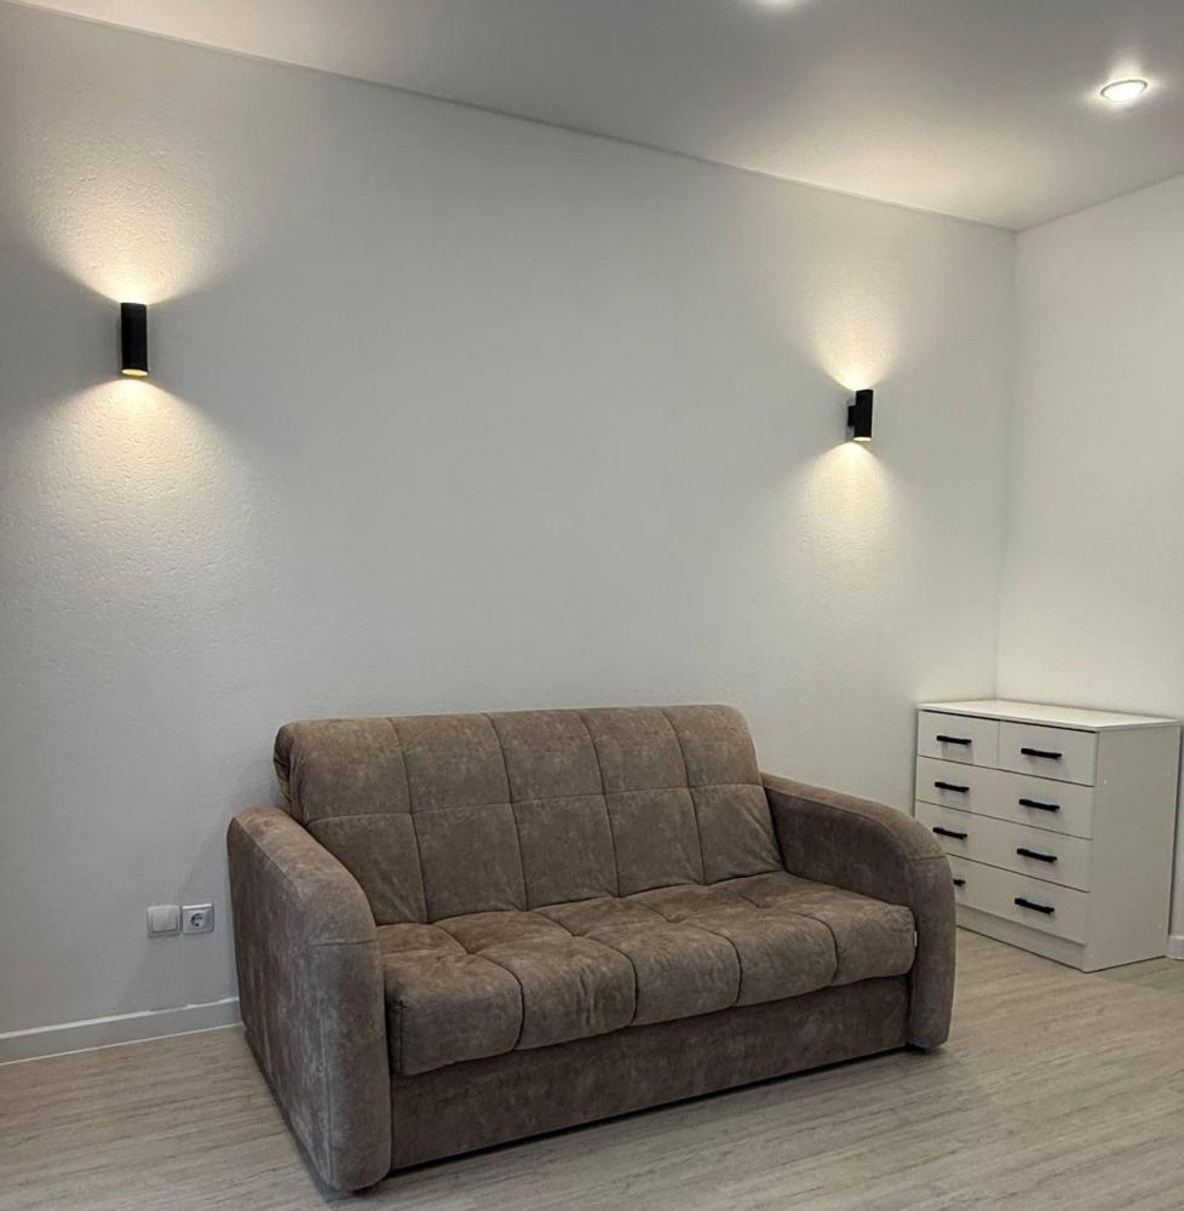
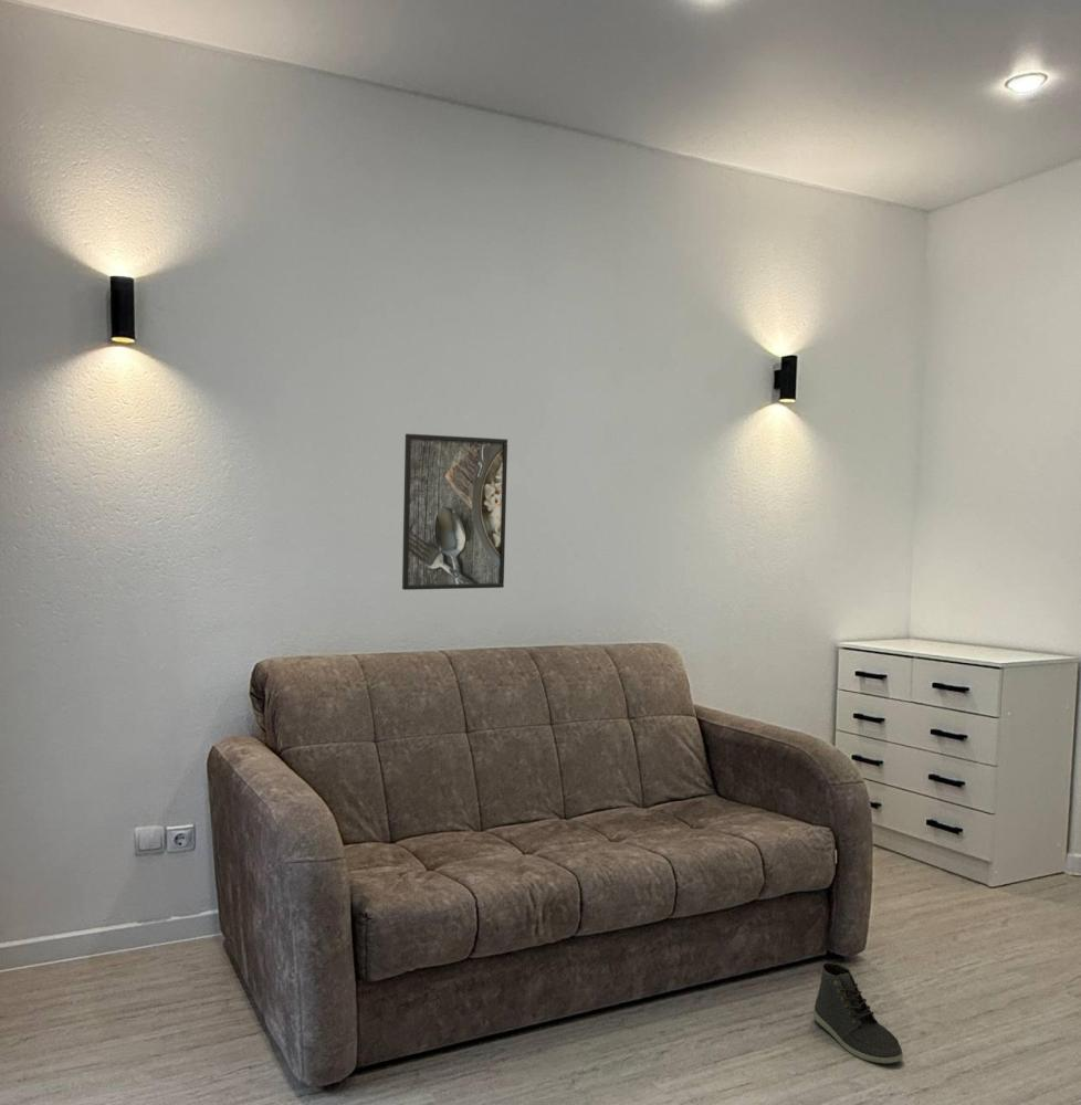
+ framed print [401,433,508,591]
+ sneaker [812,961,904,1064]
